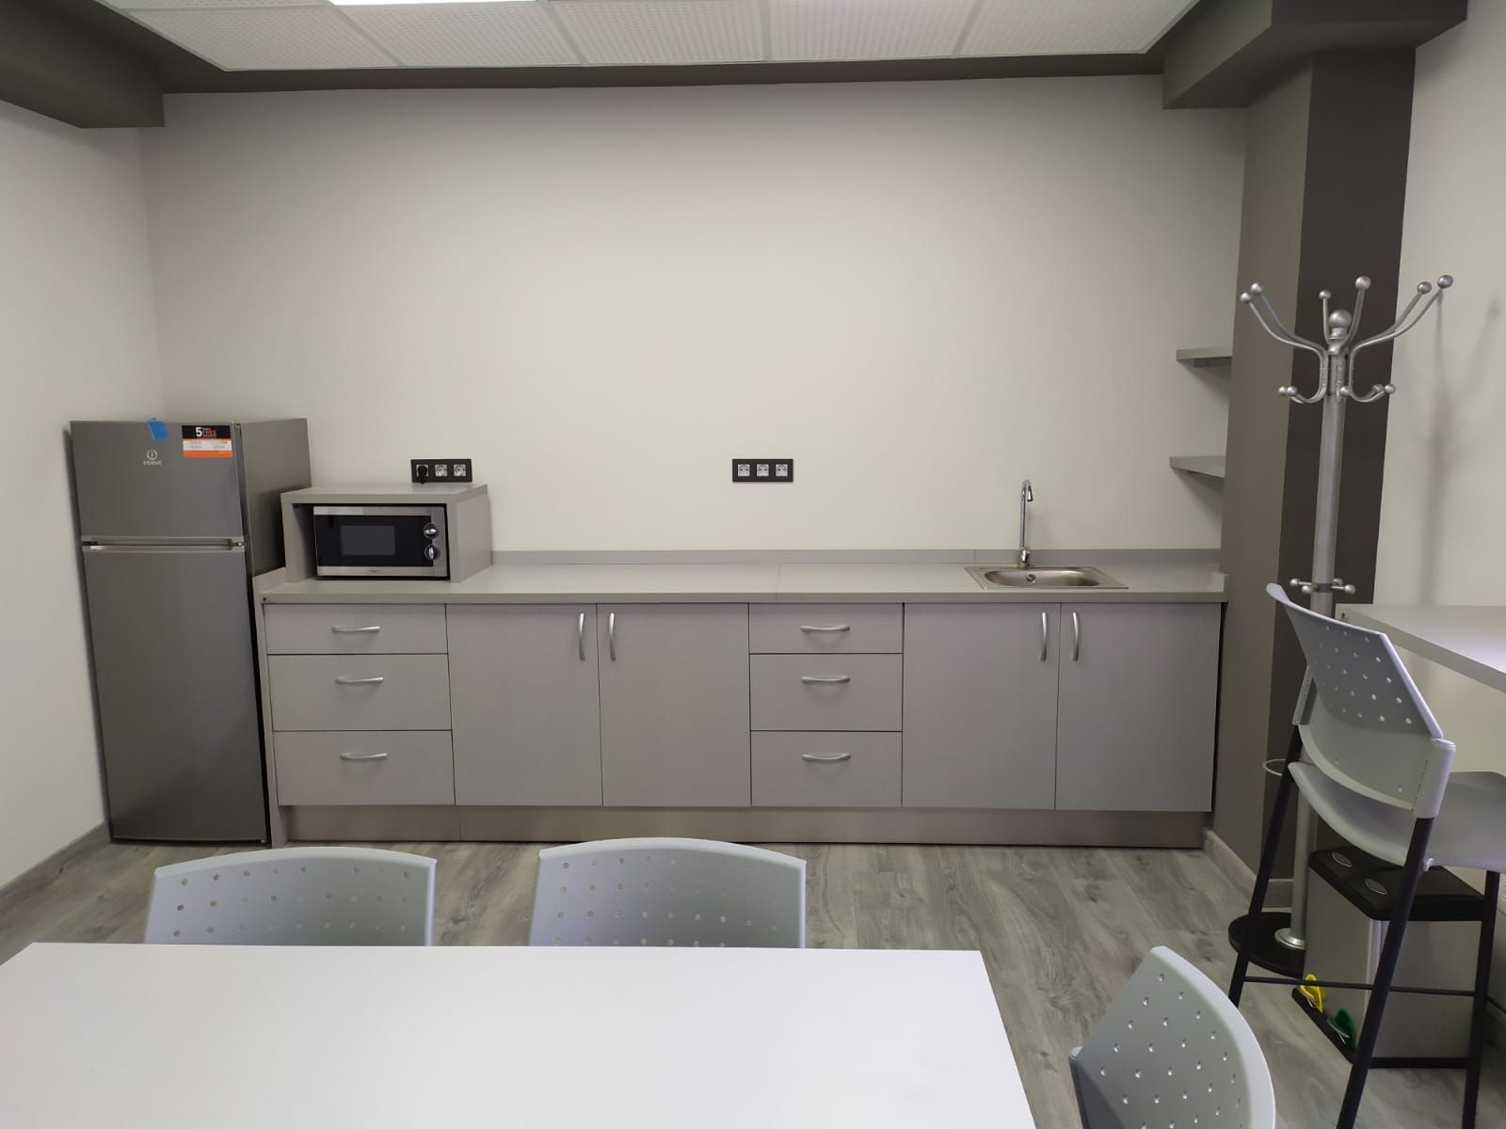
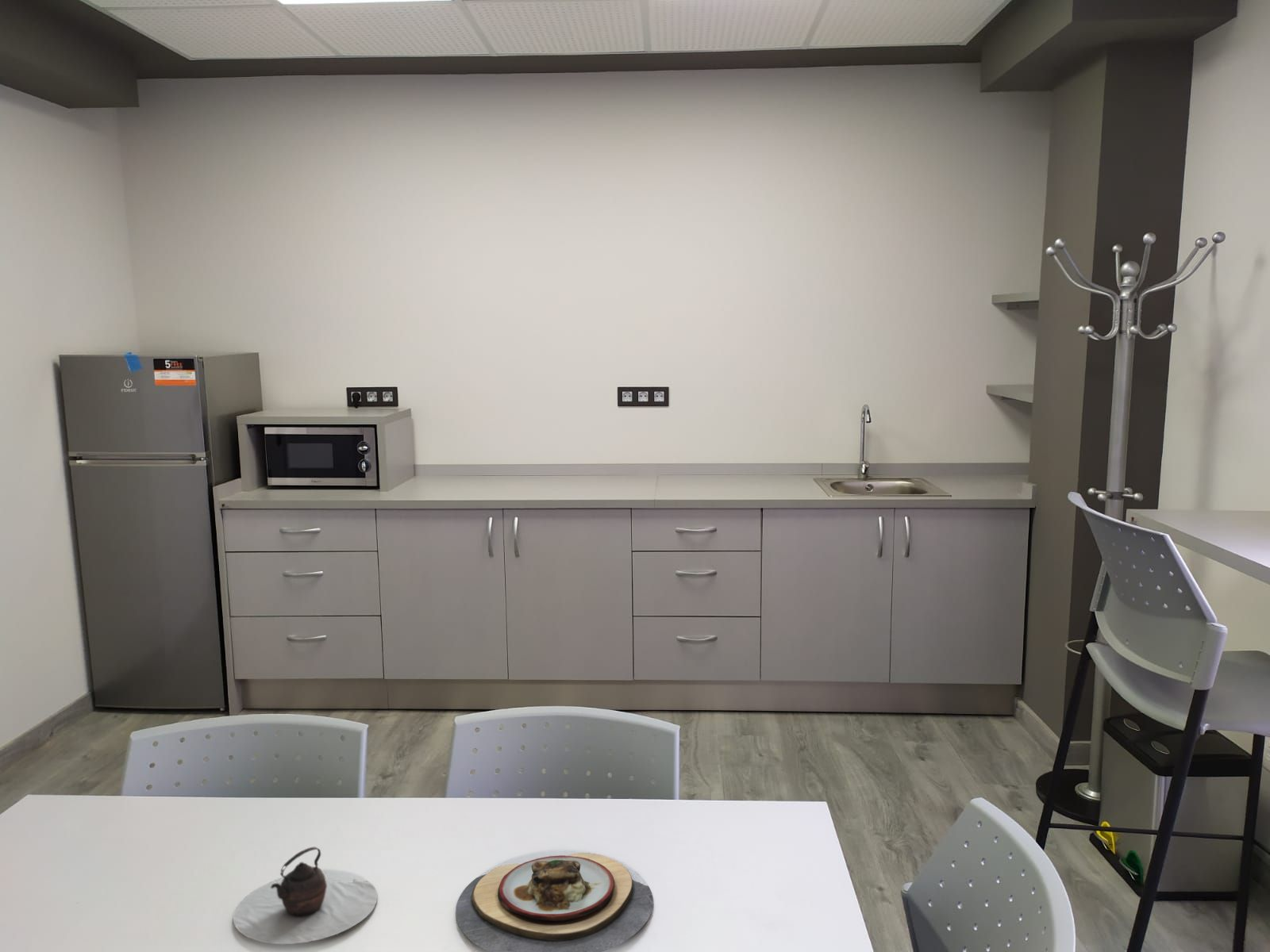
+ teapot [233,846,378,945]
+ plate [455,852,654,952]
